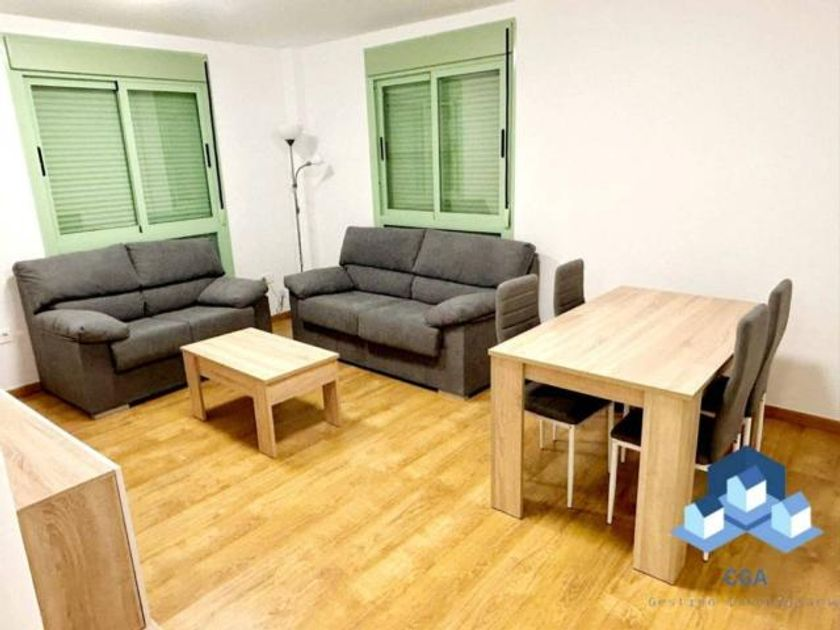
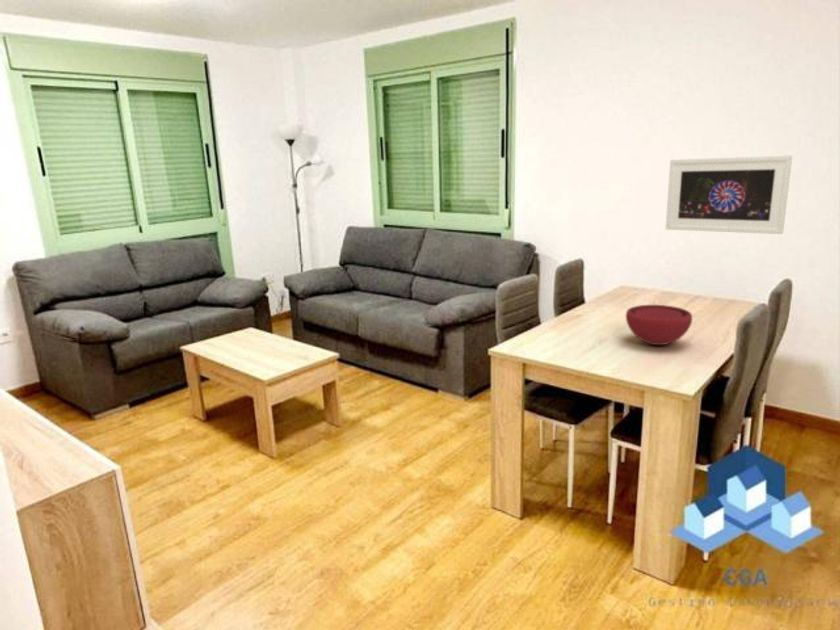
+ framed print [665,155,793,235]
+ bowl [625,304,693,346]
